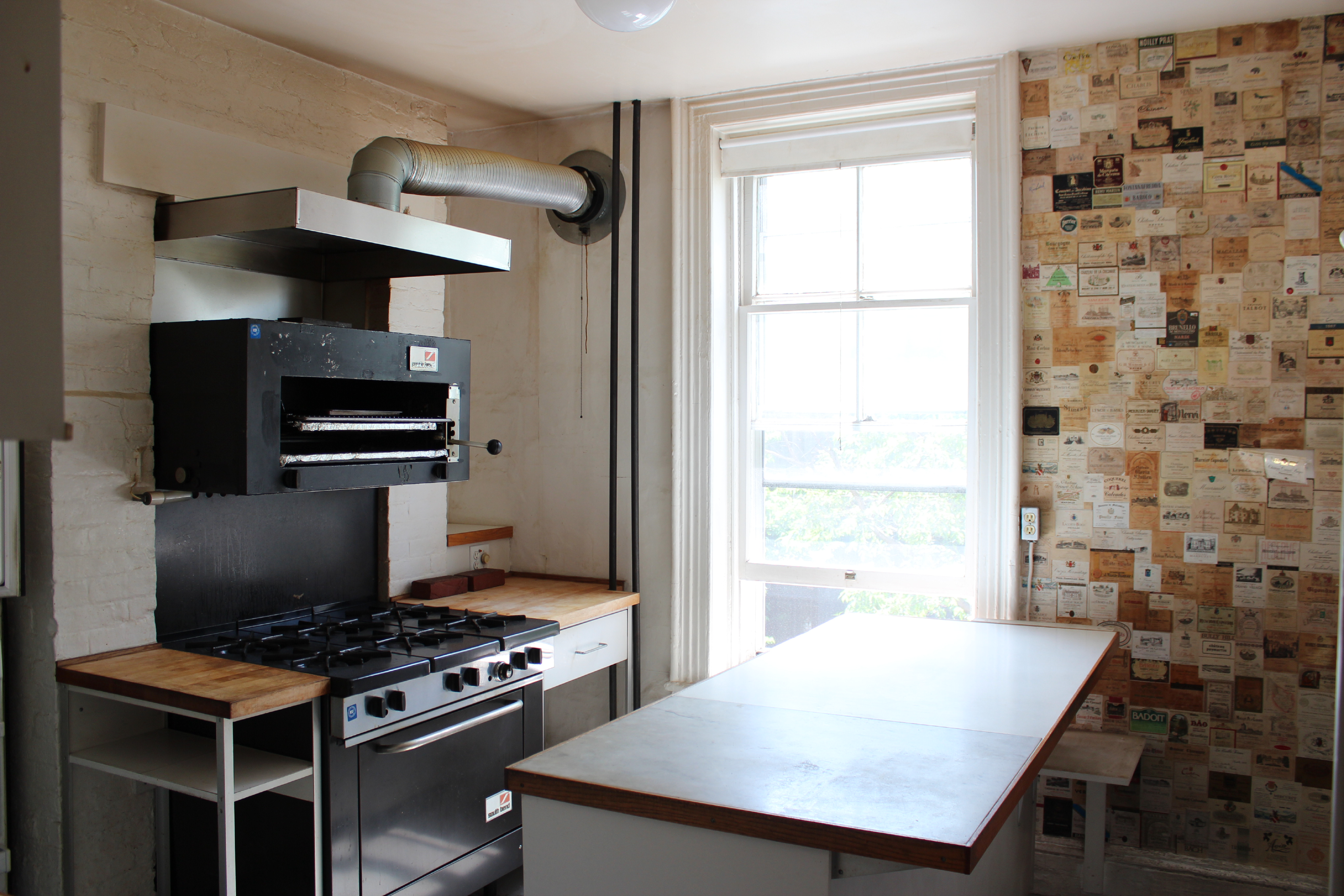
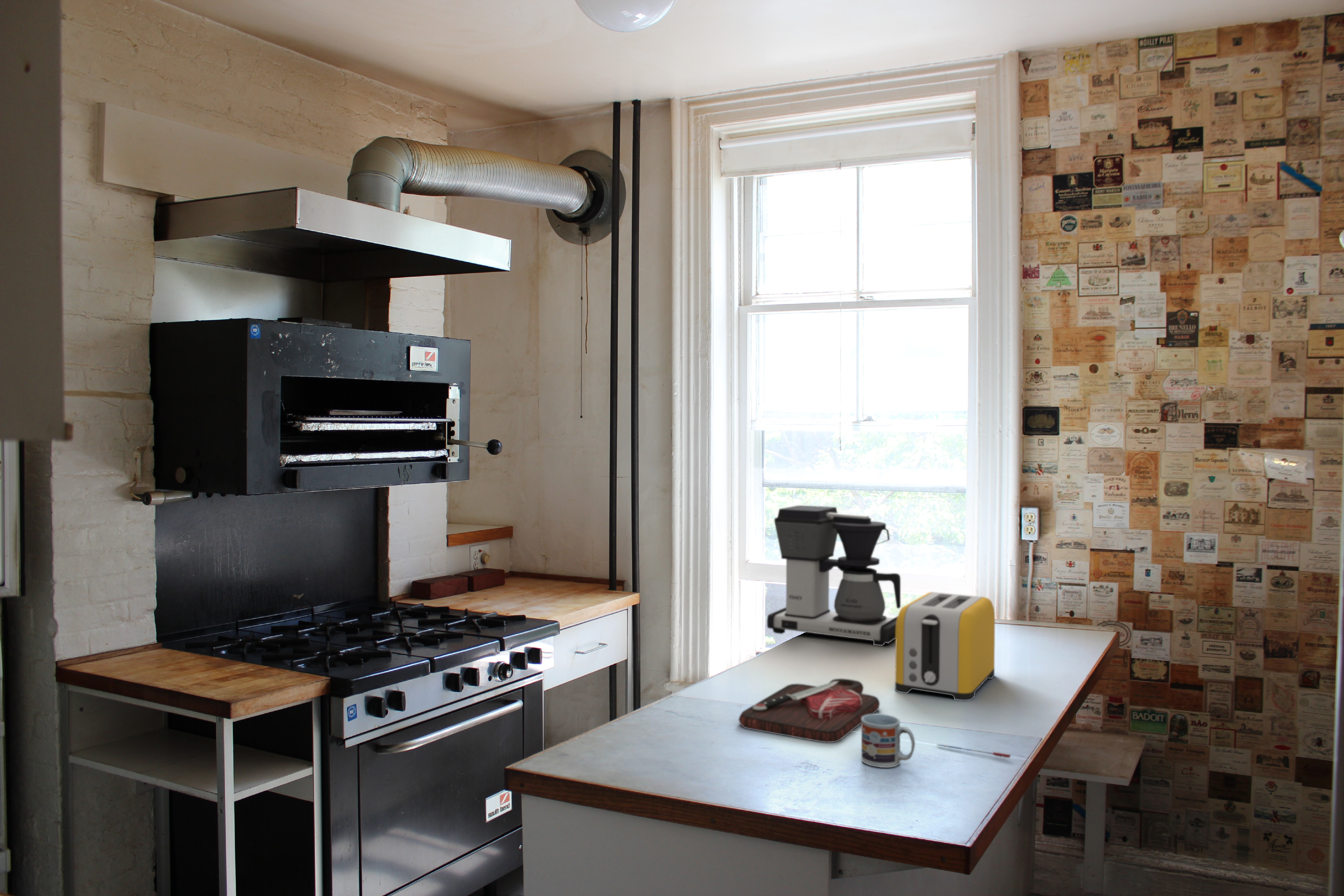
+ cutting board [738,678,880,743]
+ coffee maker [766,505,901,647]
+ toaster [895,592,995,701]
+ cup [861,713,915,768]
+ pen [936,744,1011,758]
